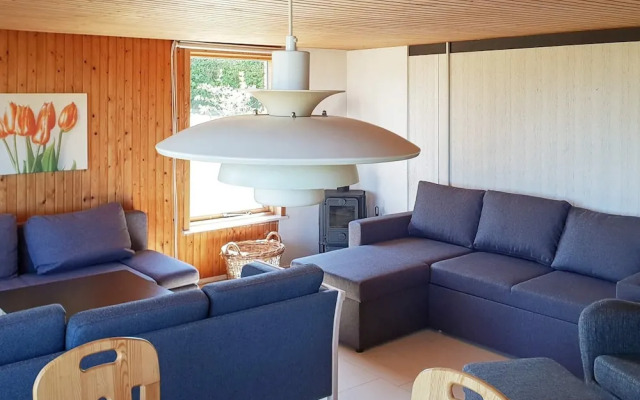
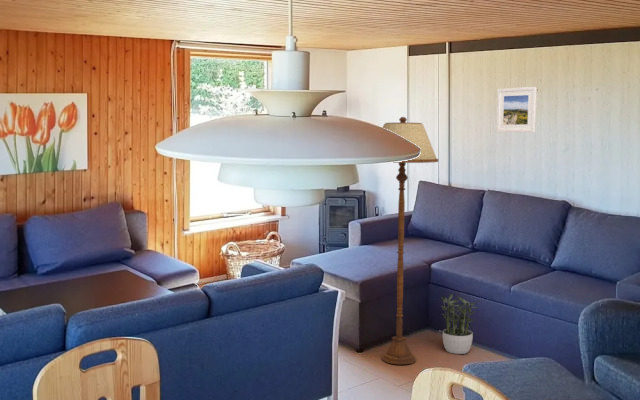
+ potted plant [440,293,480,355]
+ floor lamp [381,116,439,366]
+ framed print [495,86,538,133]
